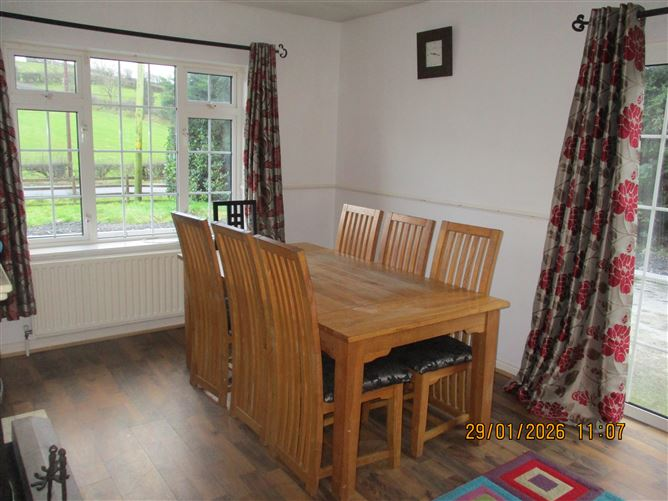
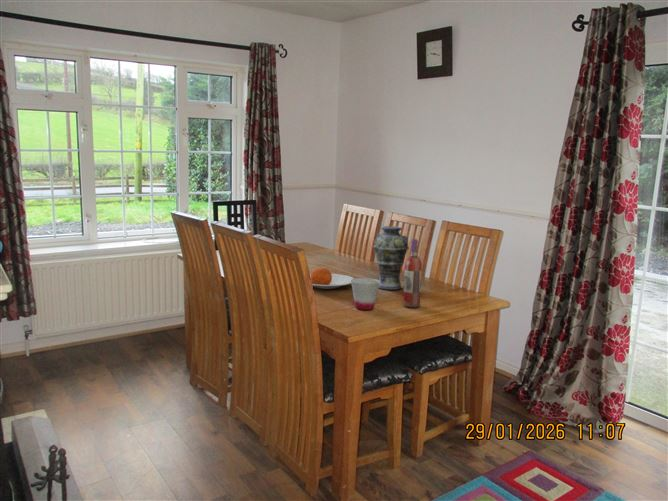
+ vase [373,225,410,291]
+ plate [309,267,355,290]
+ cup [351,277,380,311]
+ wine bottle [402,238,423,308]
